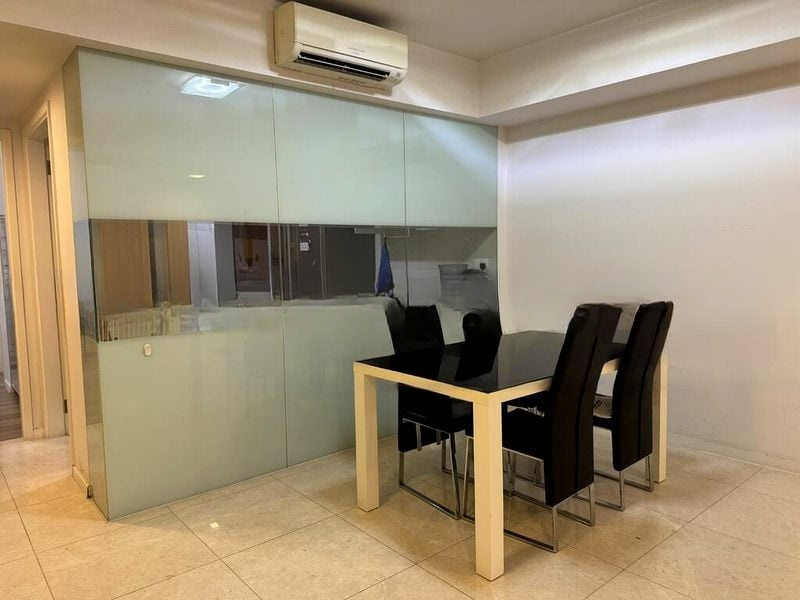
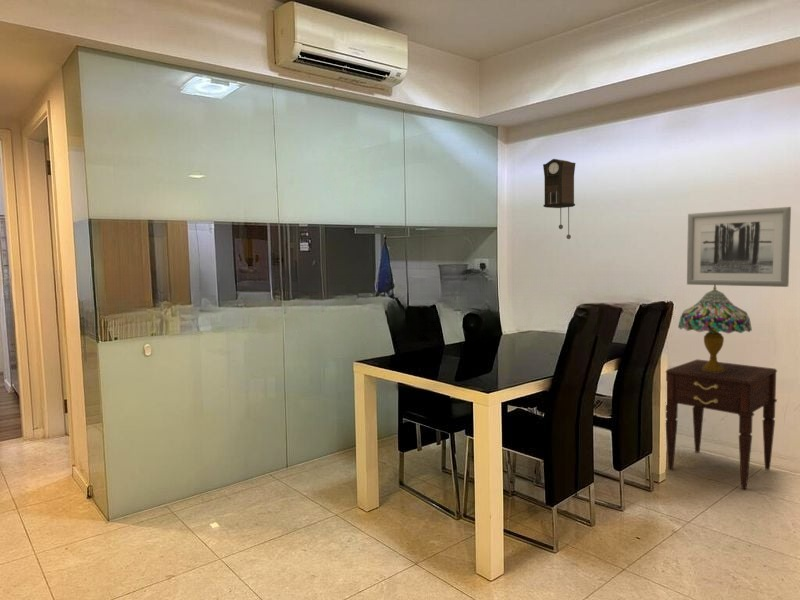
+ wall art [686,206,792,288]
+ pendulum clock [542,158,576,240]
+ nightstand [665,358,778,490]
+ table lamp [677,285,753,372]
